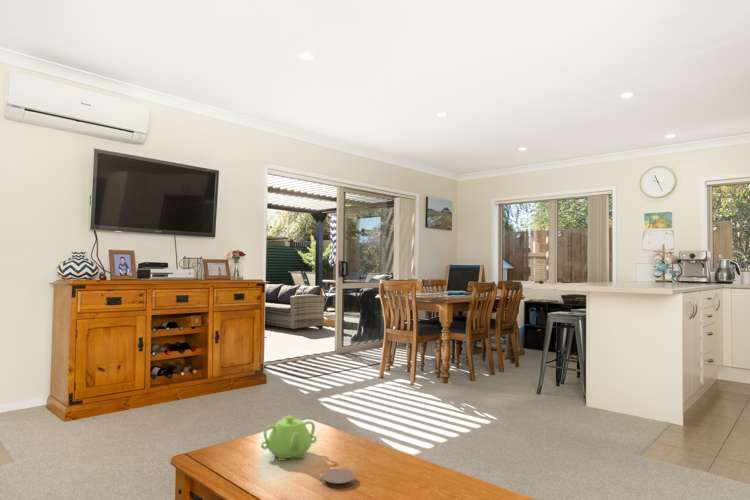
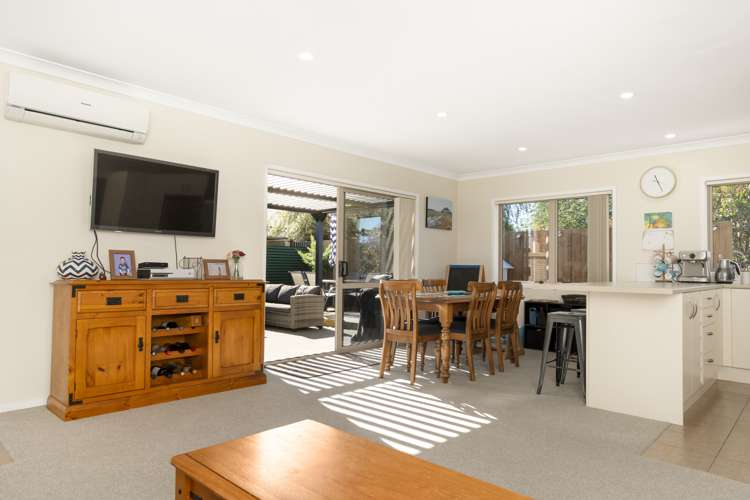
- teapot [260,415,318,462]
- coaster [321,468,356,489]
